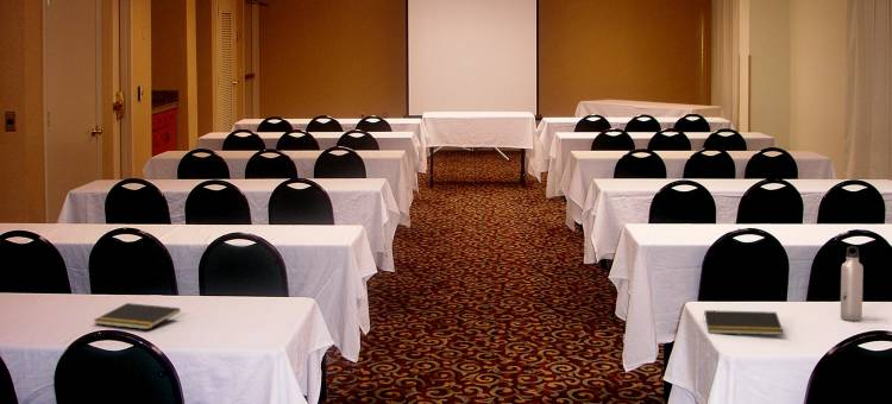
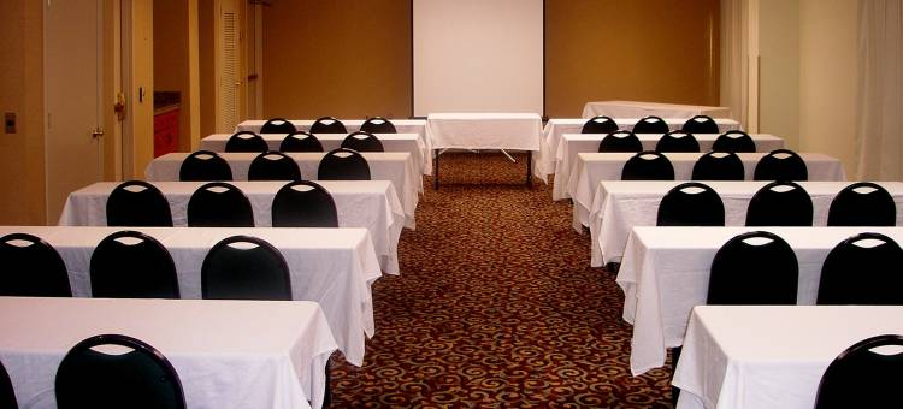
- water bottle [840,246,865,322]
- notepad [702,309,784,336]
- notepad [93,302,181,330]
